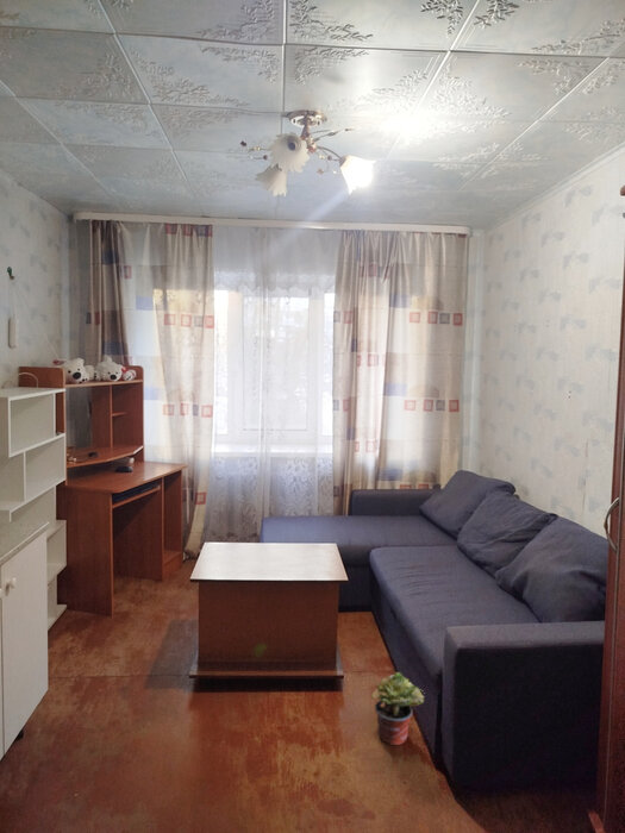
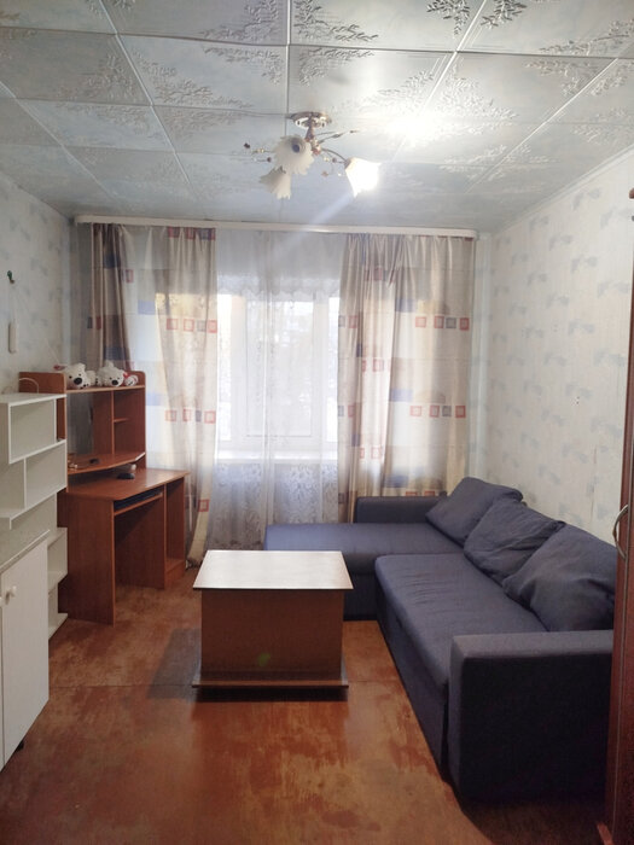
- potted plant [369,671,425,746]
